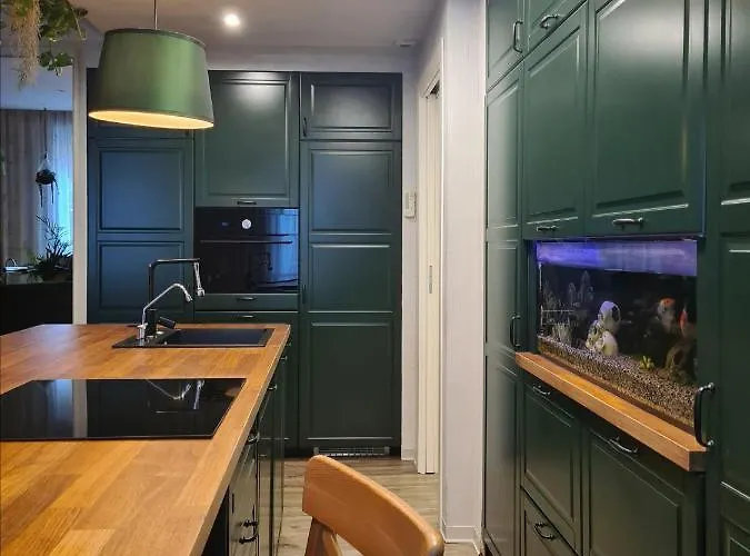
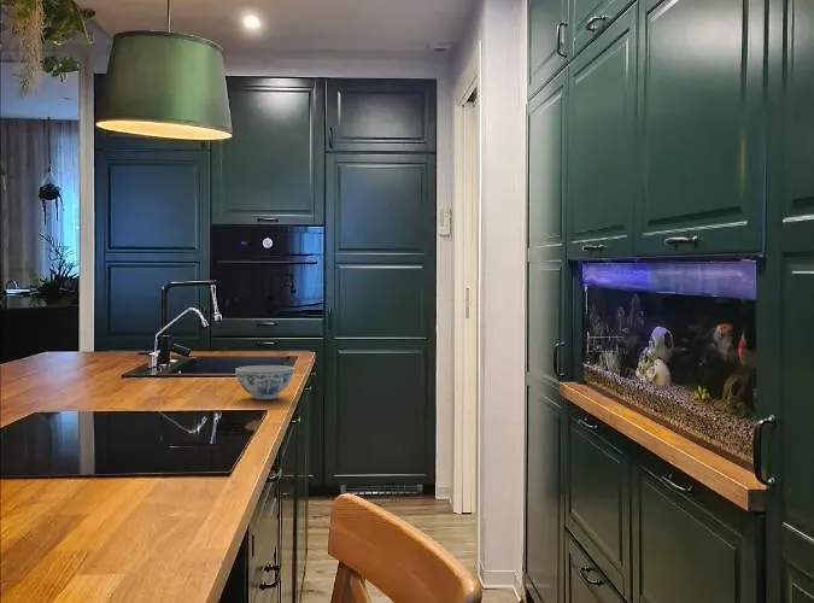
+ chinaware [234,364,294,400]
